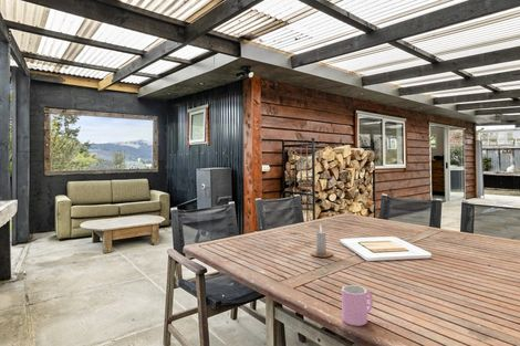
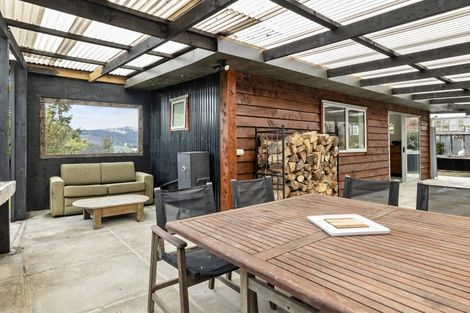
- candle [310,223,333,259]
- cup [341,284,374,327]
